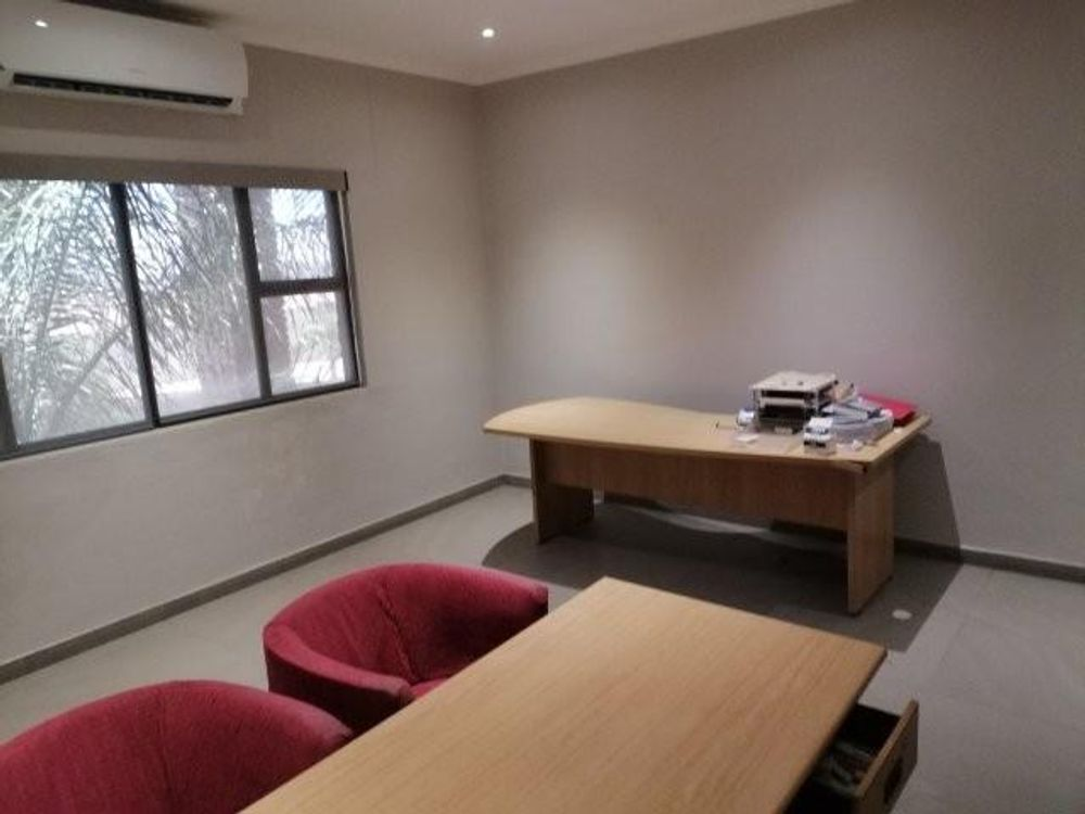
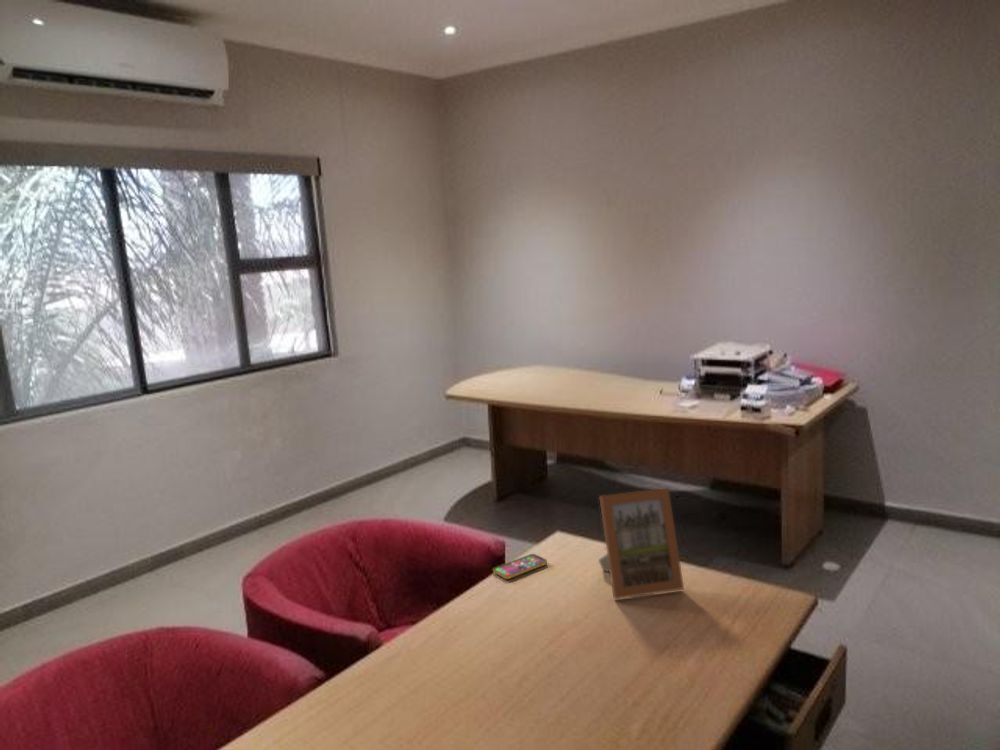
+ smartphone [492,553,548,580]
+ picture frame [597,487,685,600]
